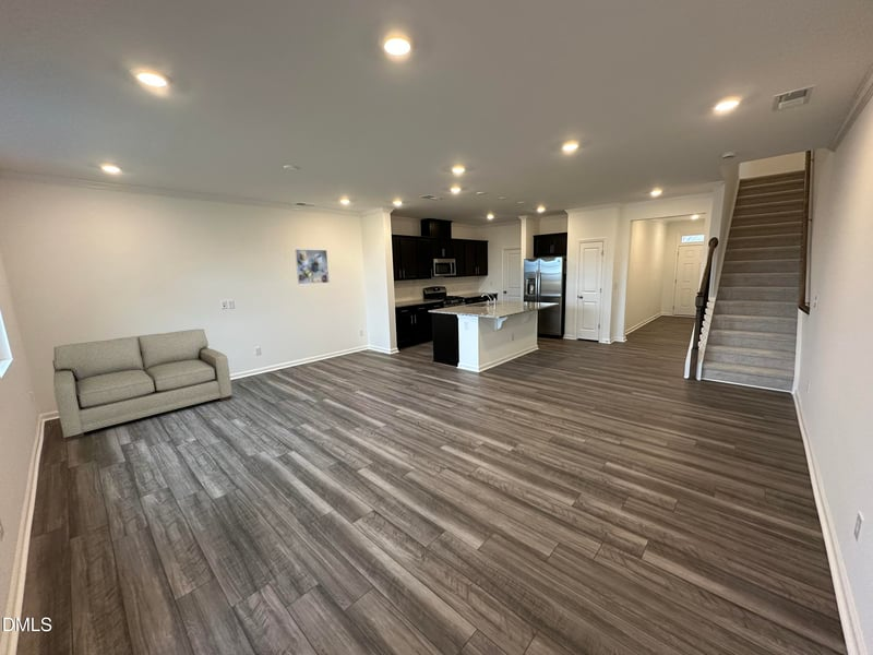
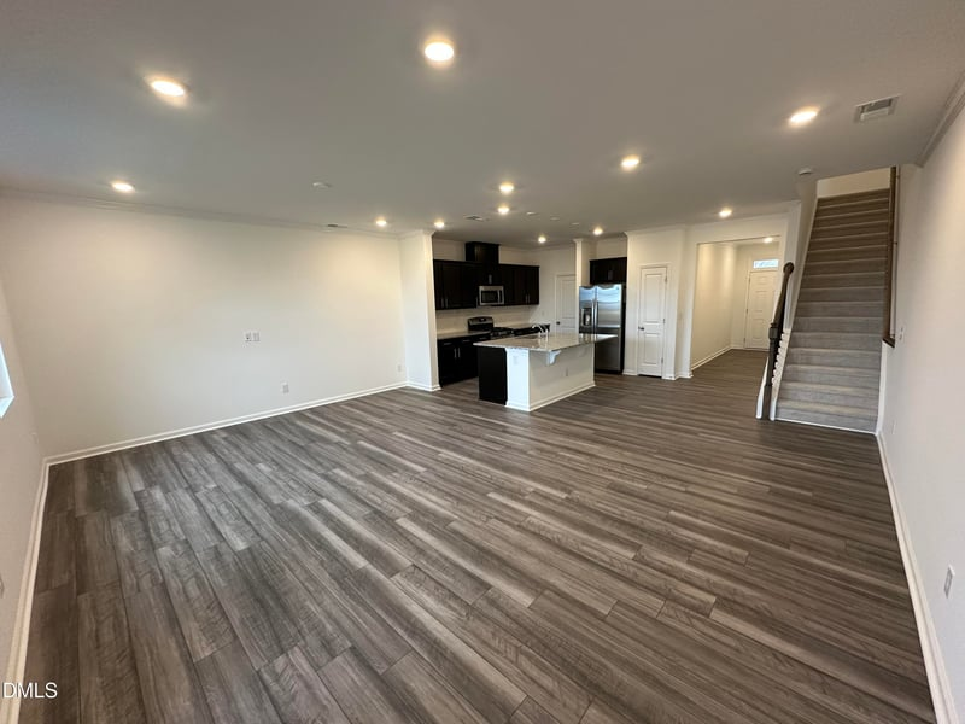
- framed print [294,248,331,285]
- sofa [51,327,234,442]
